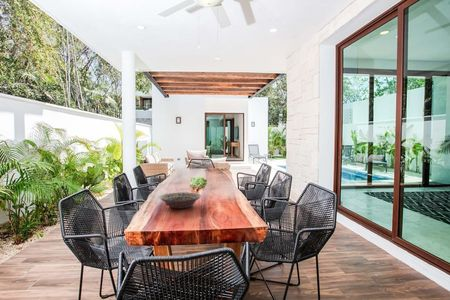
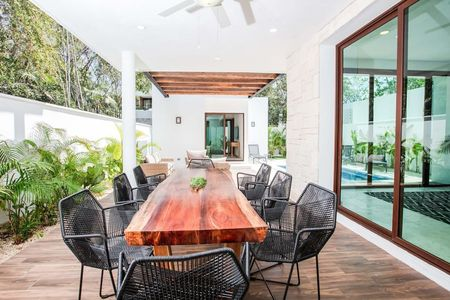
- decorative bowl [159,191,202,209]
